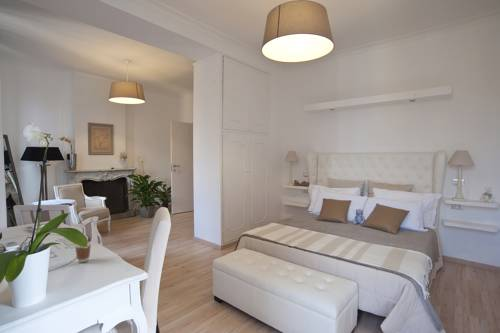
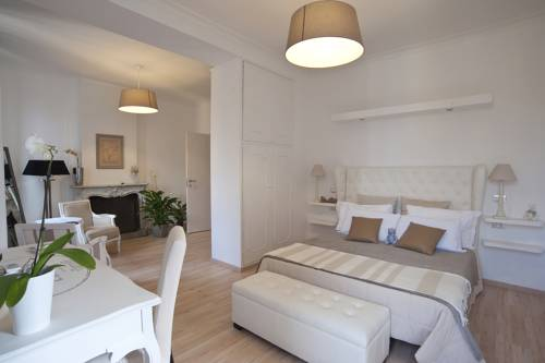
- coffee cup [74,235,92,264]
